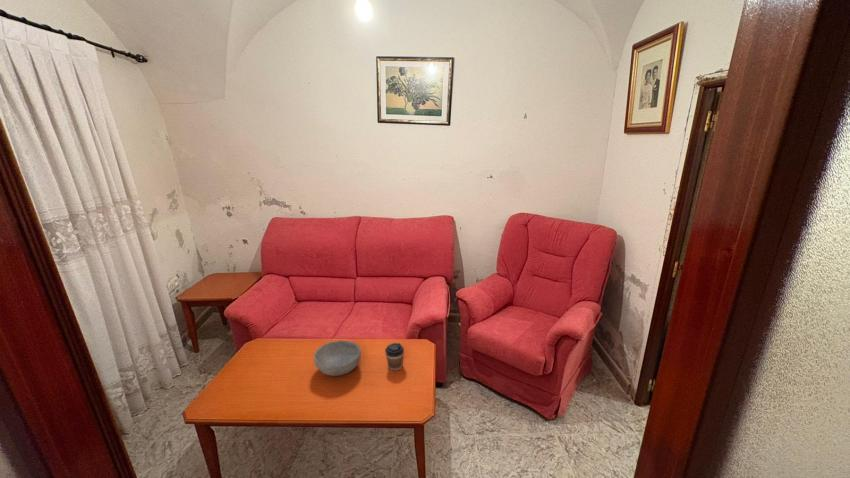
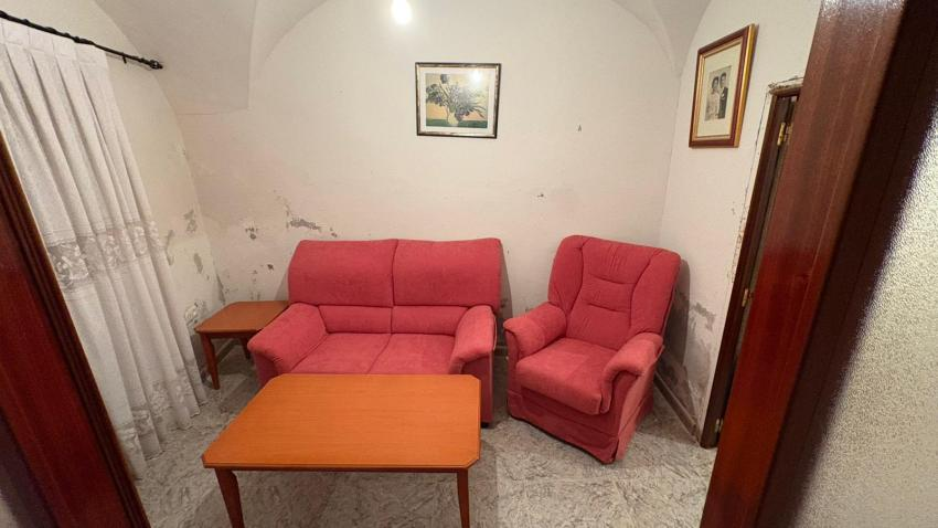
- bowl [313,340,362,377]
- coffee cup [384,342,405,372]
